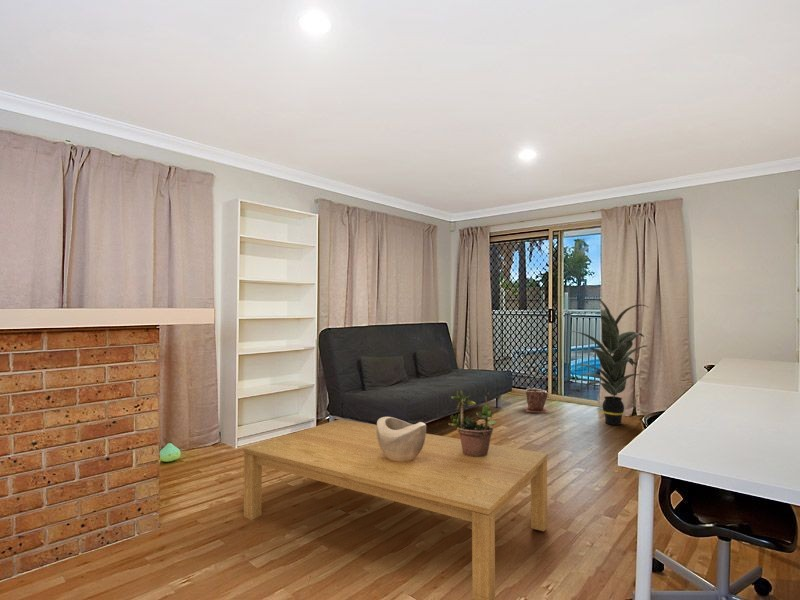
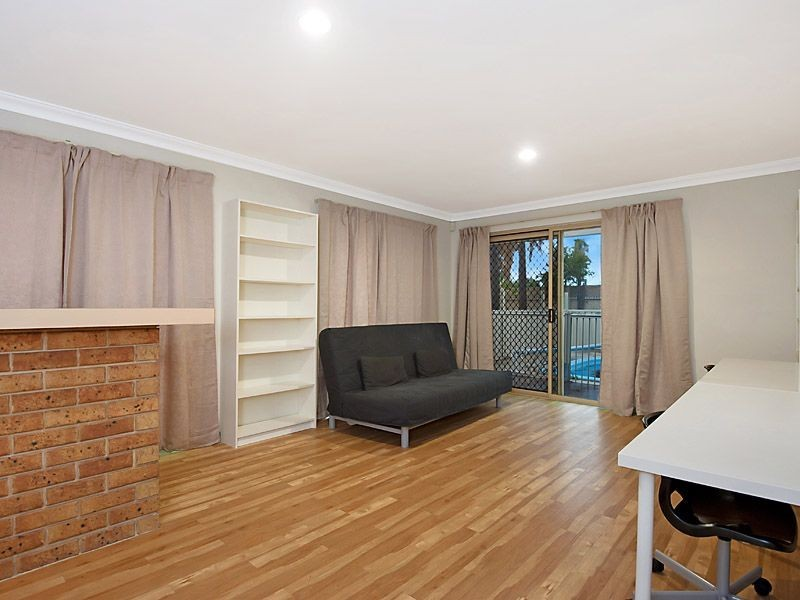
- plant pot [524,387,549,414]
- indoor plant [566,298,648,426]
- decorative bowl [376,416,427,462]
- coffee table [243,418,549,600]
- plush toy [159,442,182,463]
- potted plant [447,390,497,457]
